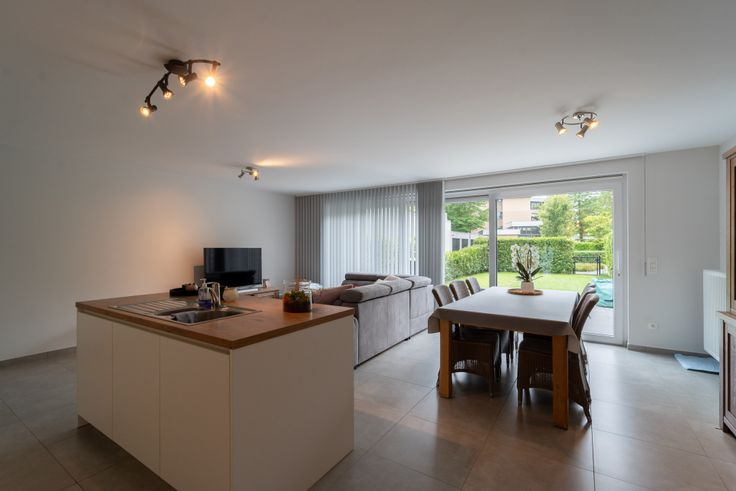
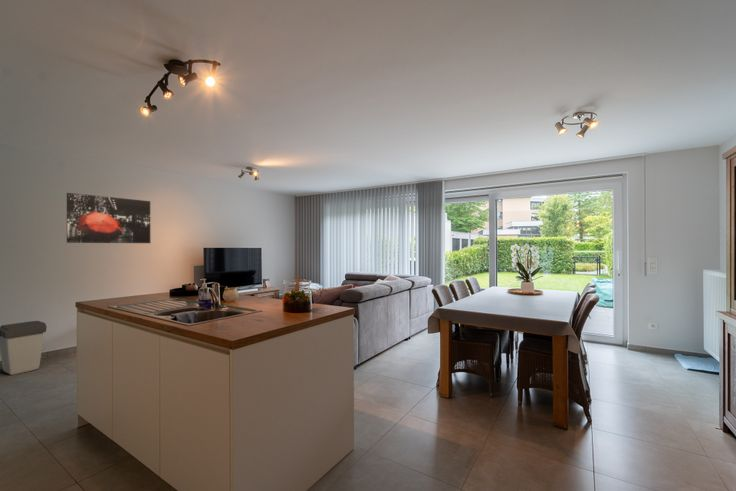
+ trash can [0,320,47,376]
+ wall art [66,192,151,244]
